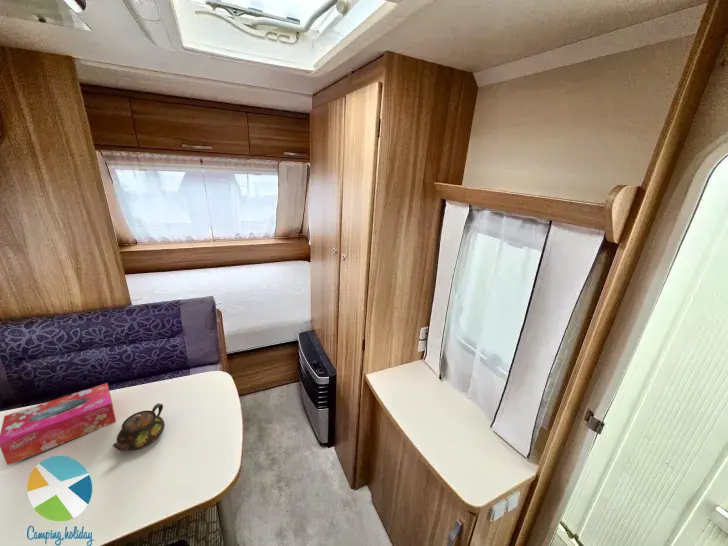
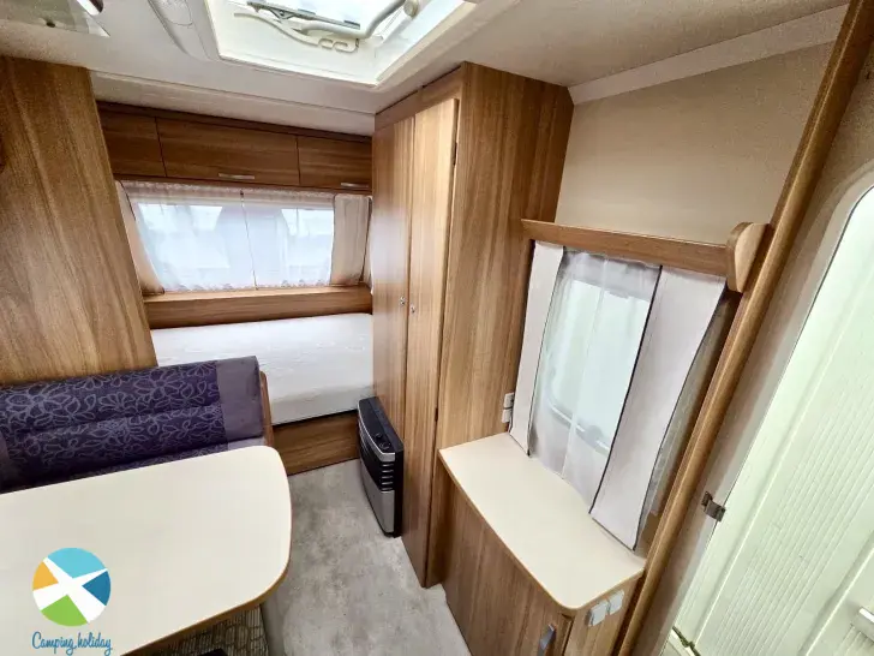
- teapot [111,402,166,452]
- tissue box [0,382,117,466]
